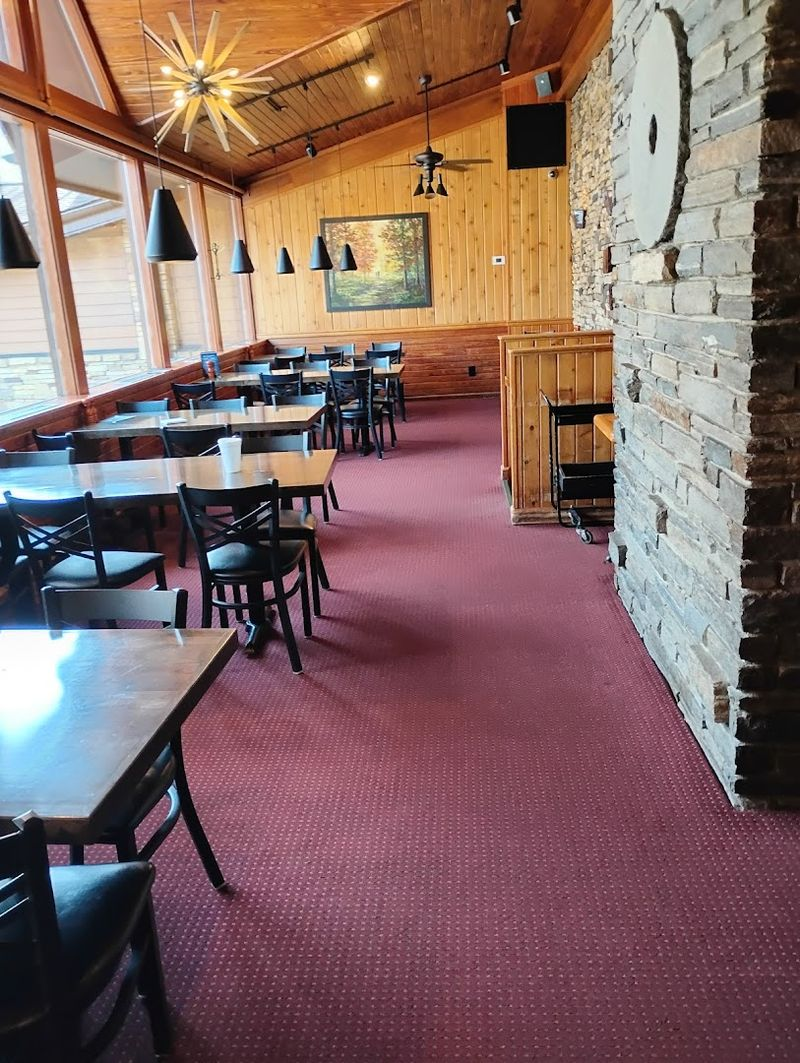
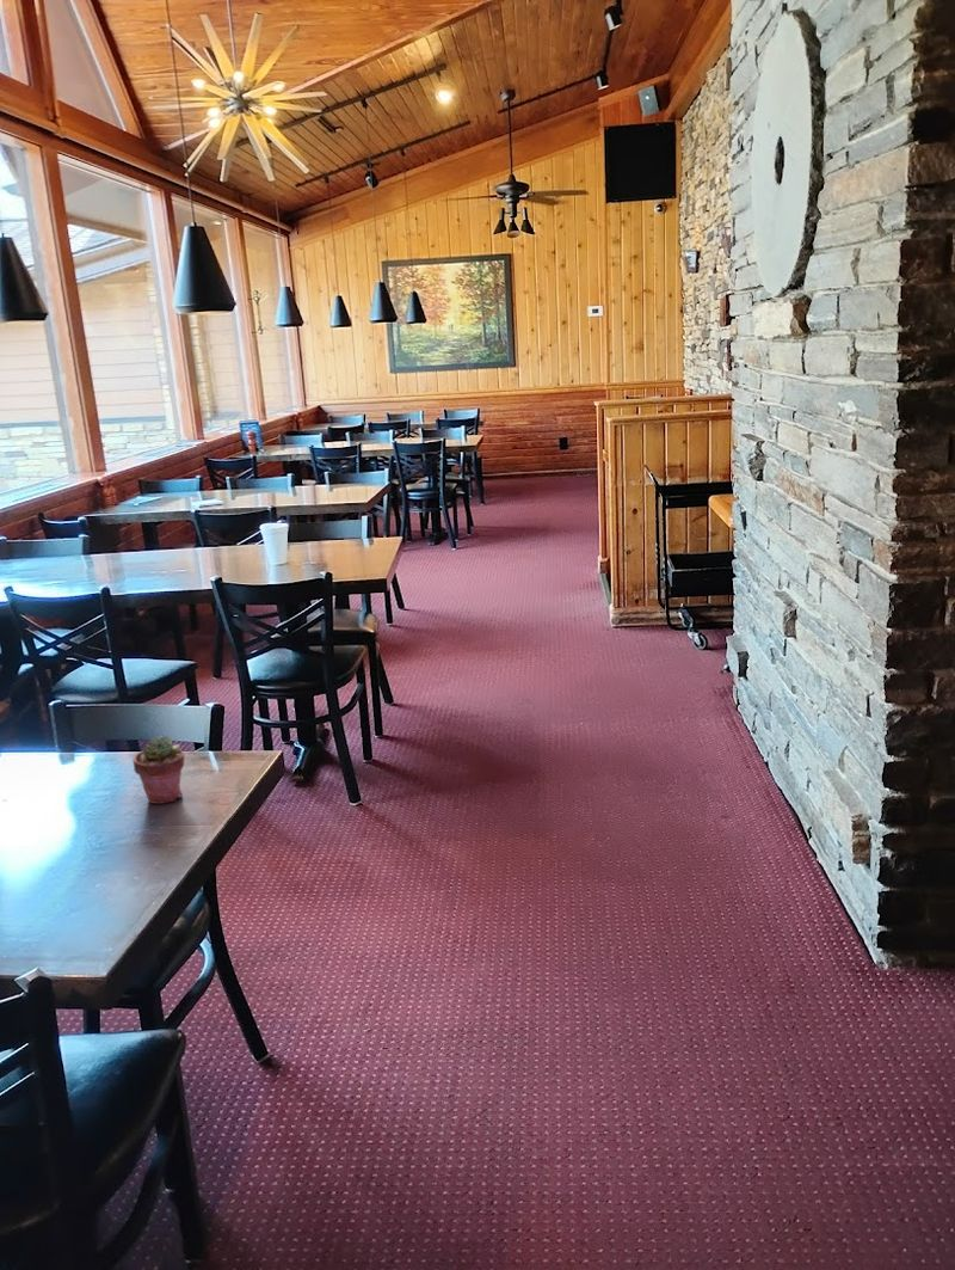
+ potted succulent [133,735,185,805]
